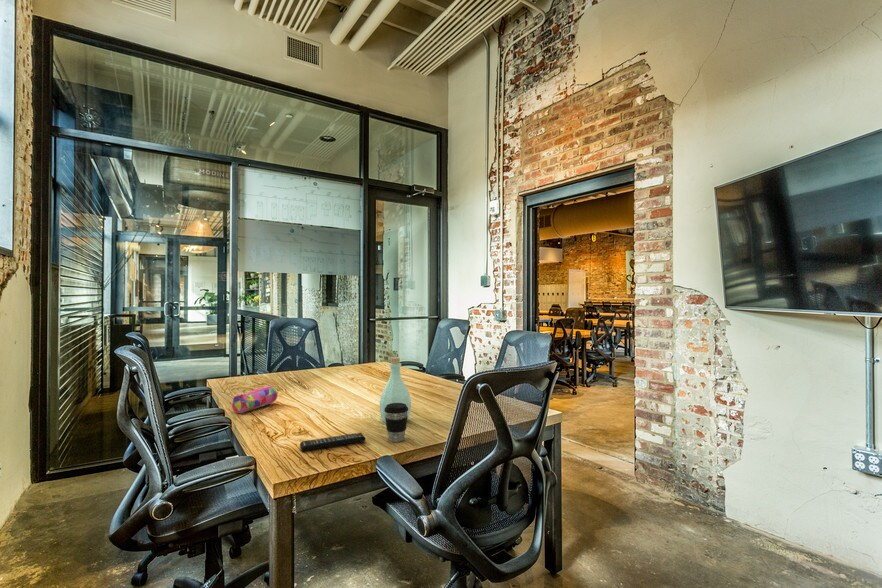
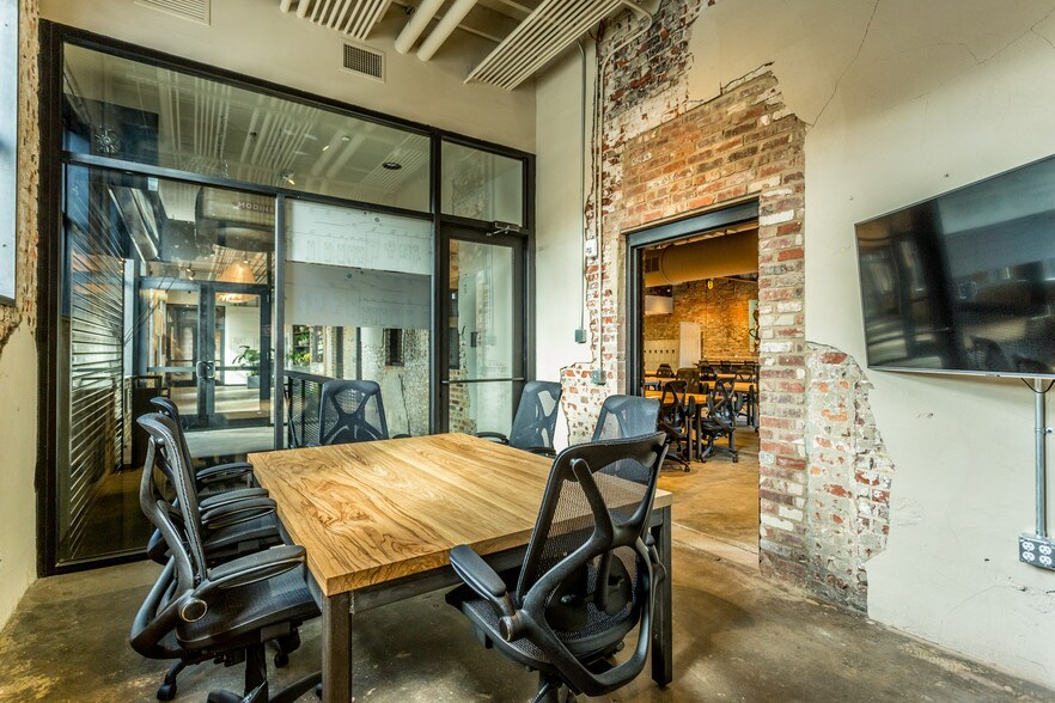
- coffee cup [384,403,408,443]
- bottle [379,356,412,424]
- pencil case [231,385,278,414]
- remote control [299,432,367,452]
